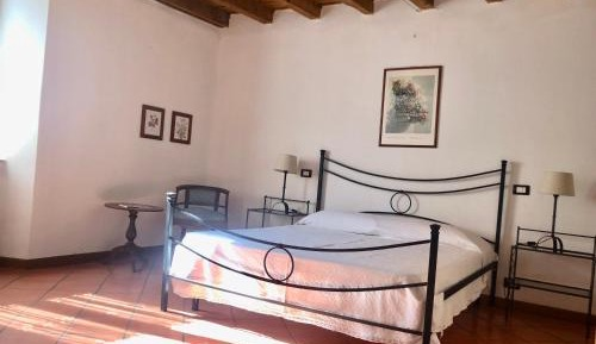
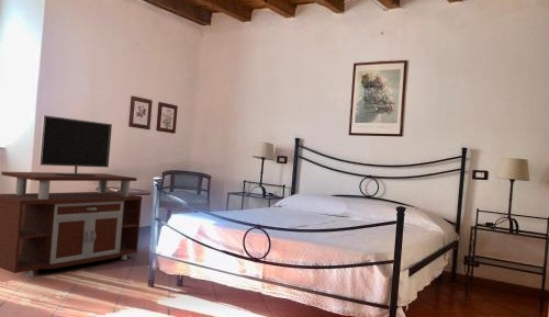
+ tv stand [0,114,143,279]
